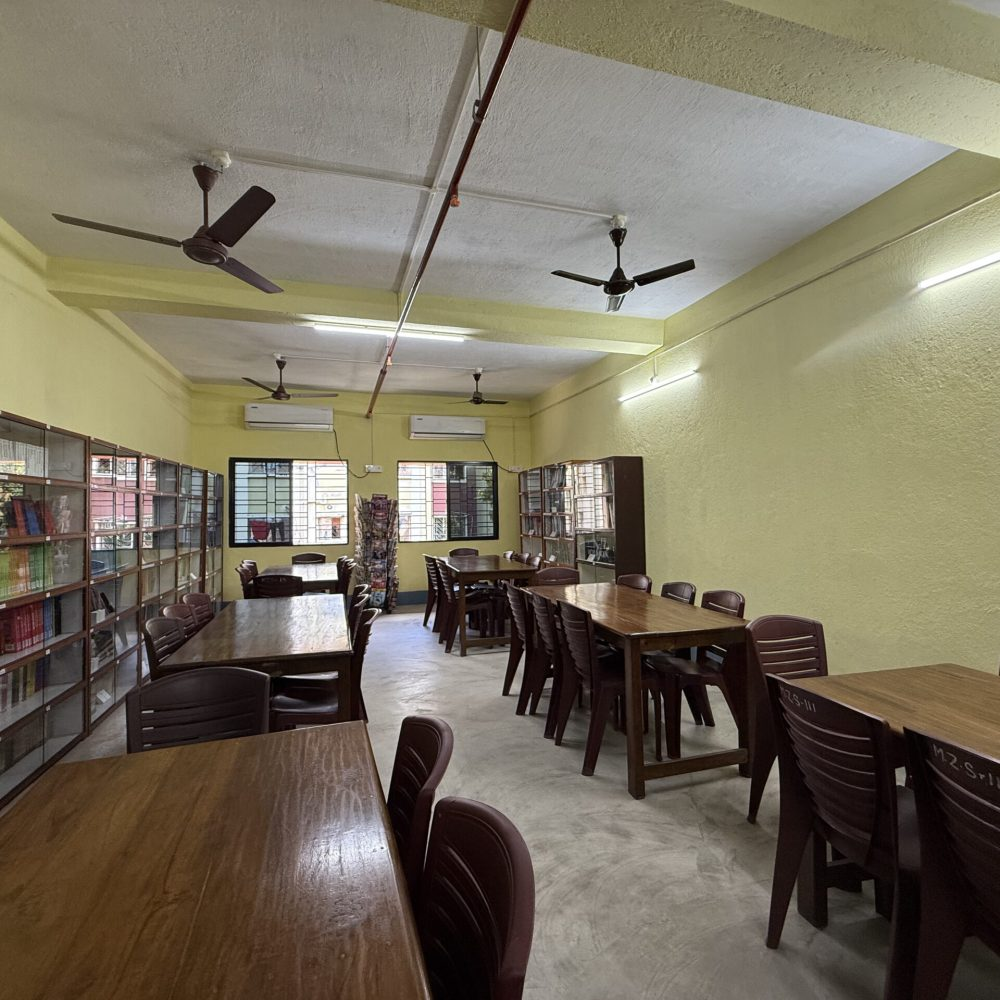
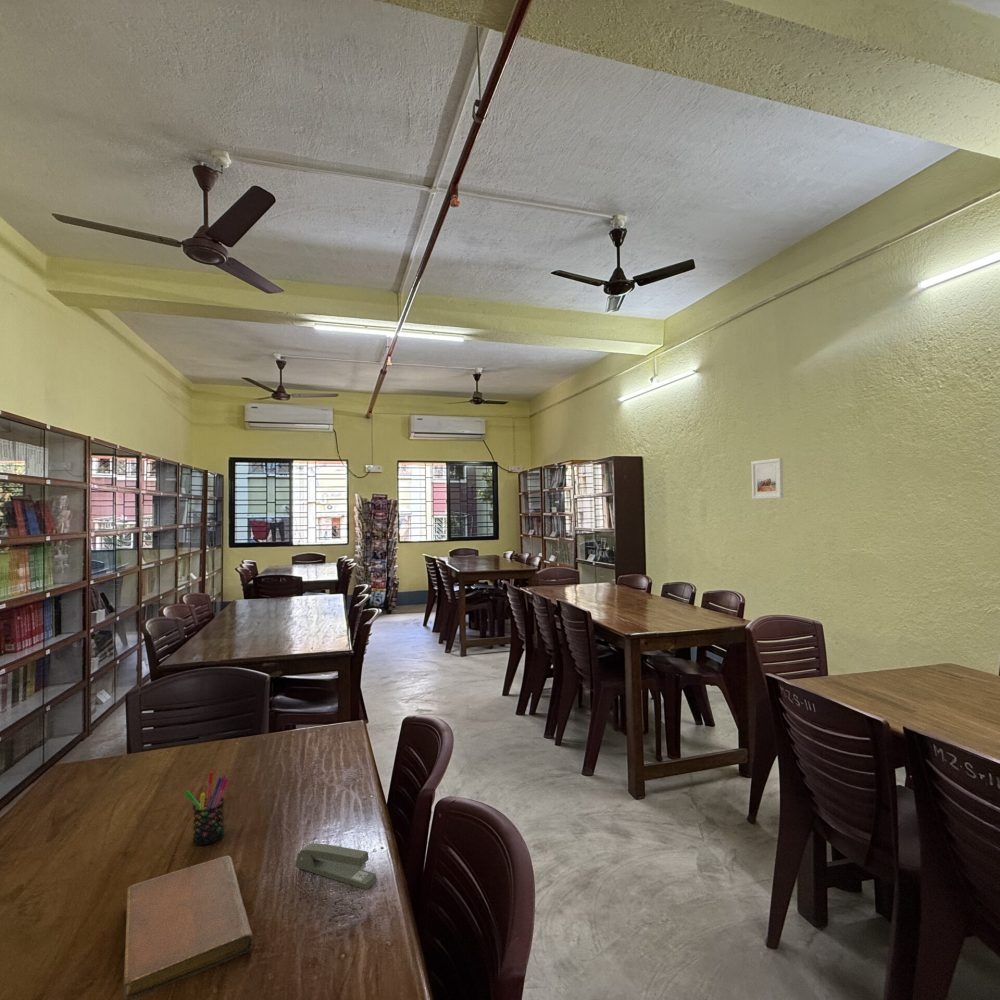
+ notebook [123,855,254,1000]
+ stapler [294,843,378,891]
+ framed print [750,457,784,500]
+ pen holder [183,771,229,846]
